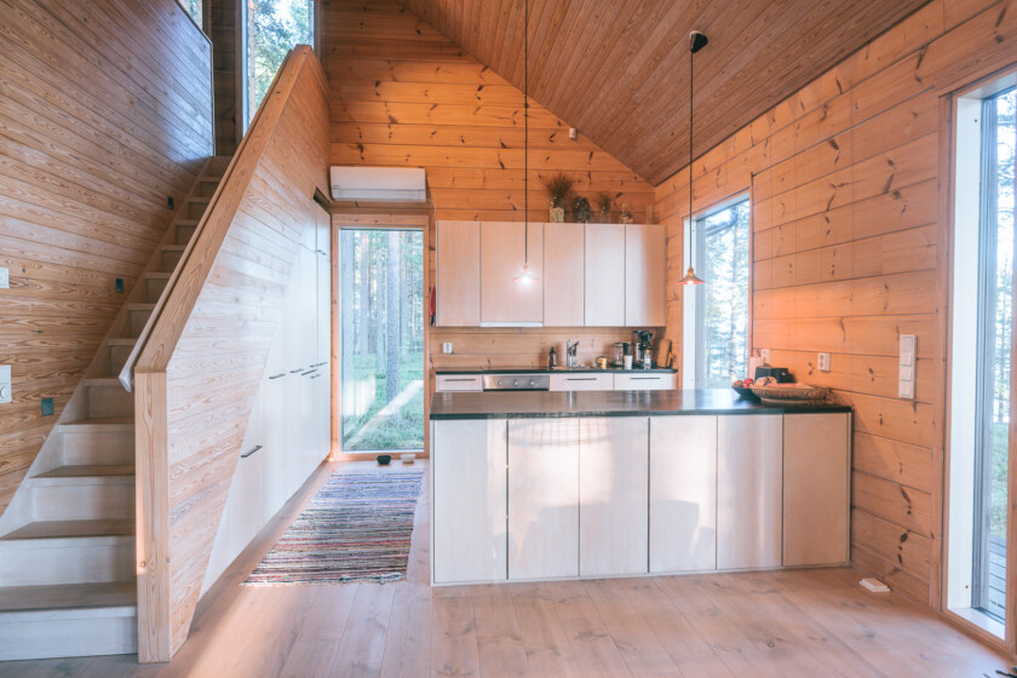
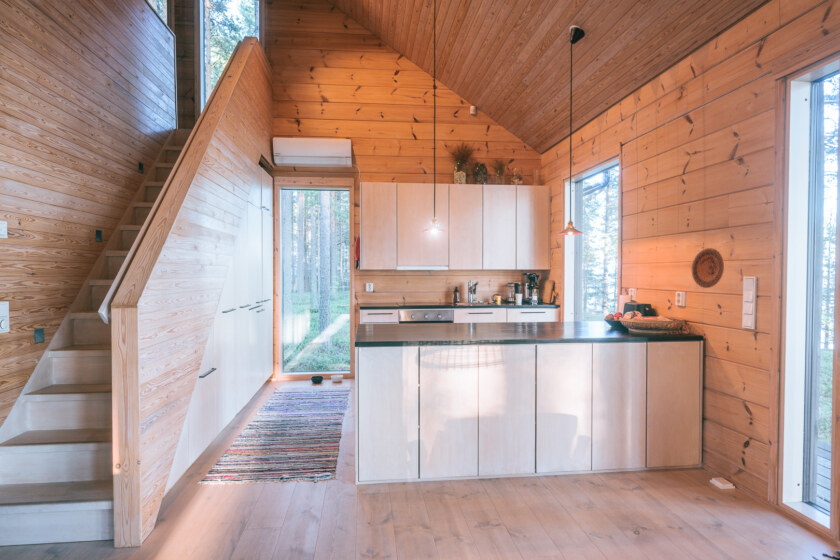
+ decorative plate [691,247,725,289]
